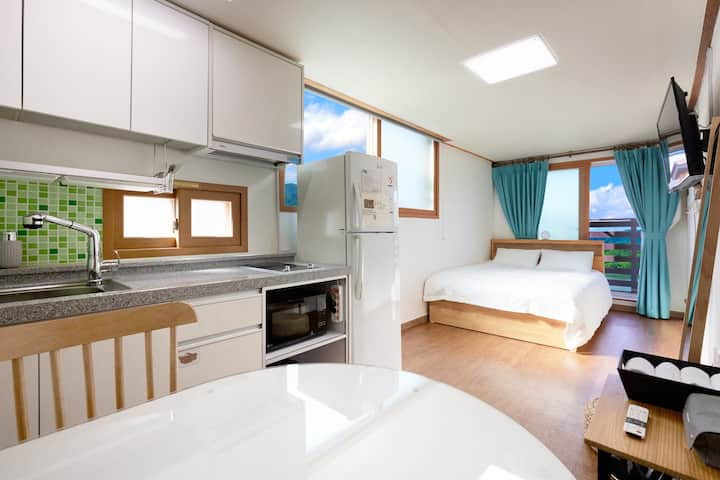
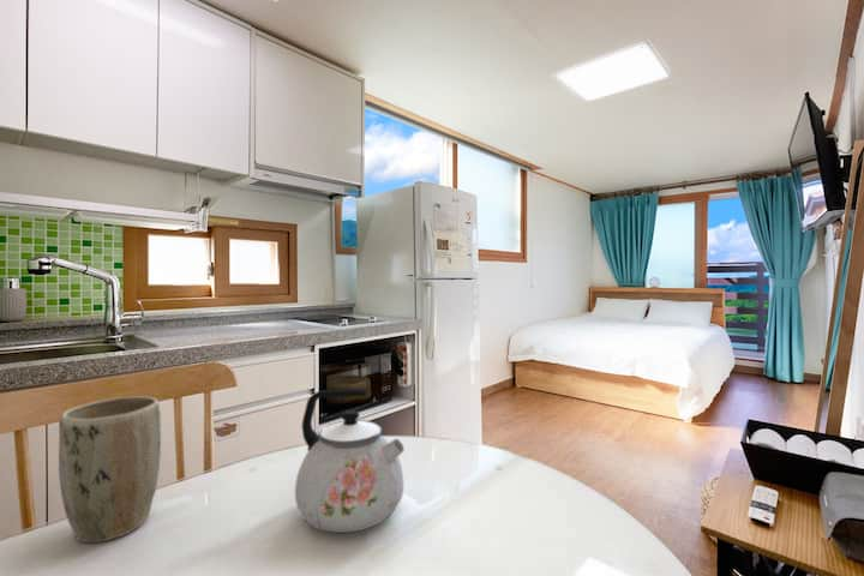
+ kettle [294,388,406,534]
+ plant pot [58,396,162,544]
